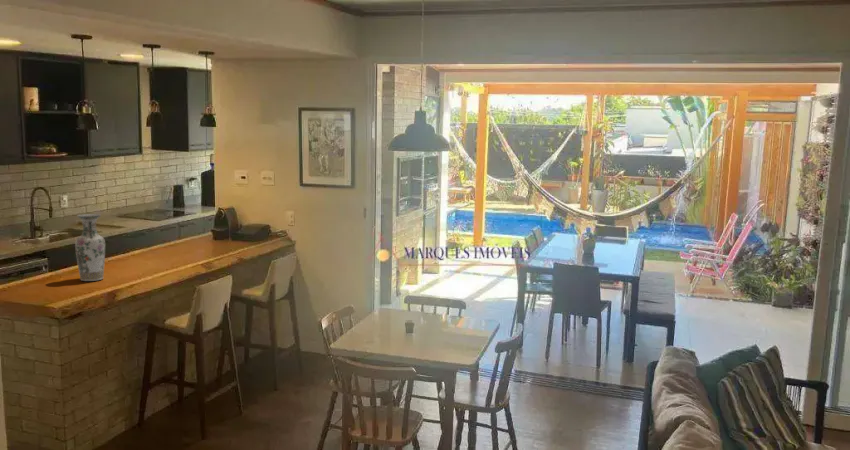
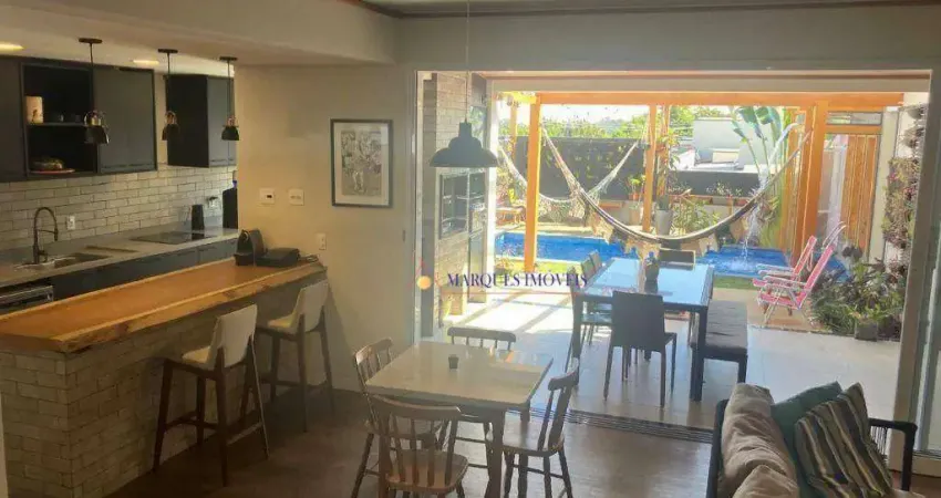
- vase [74,213,106,282]
